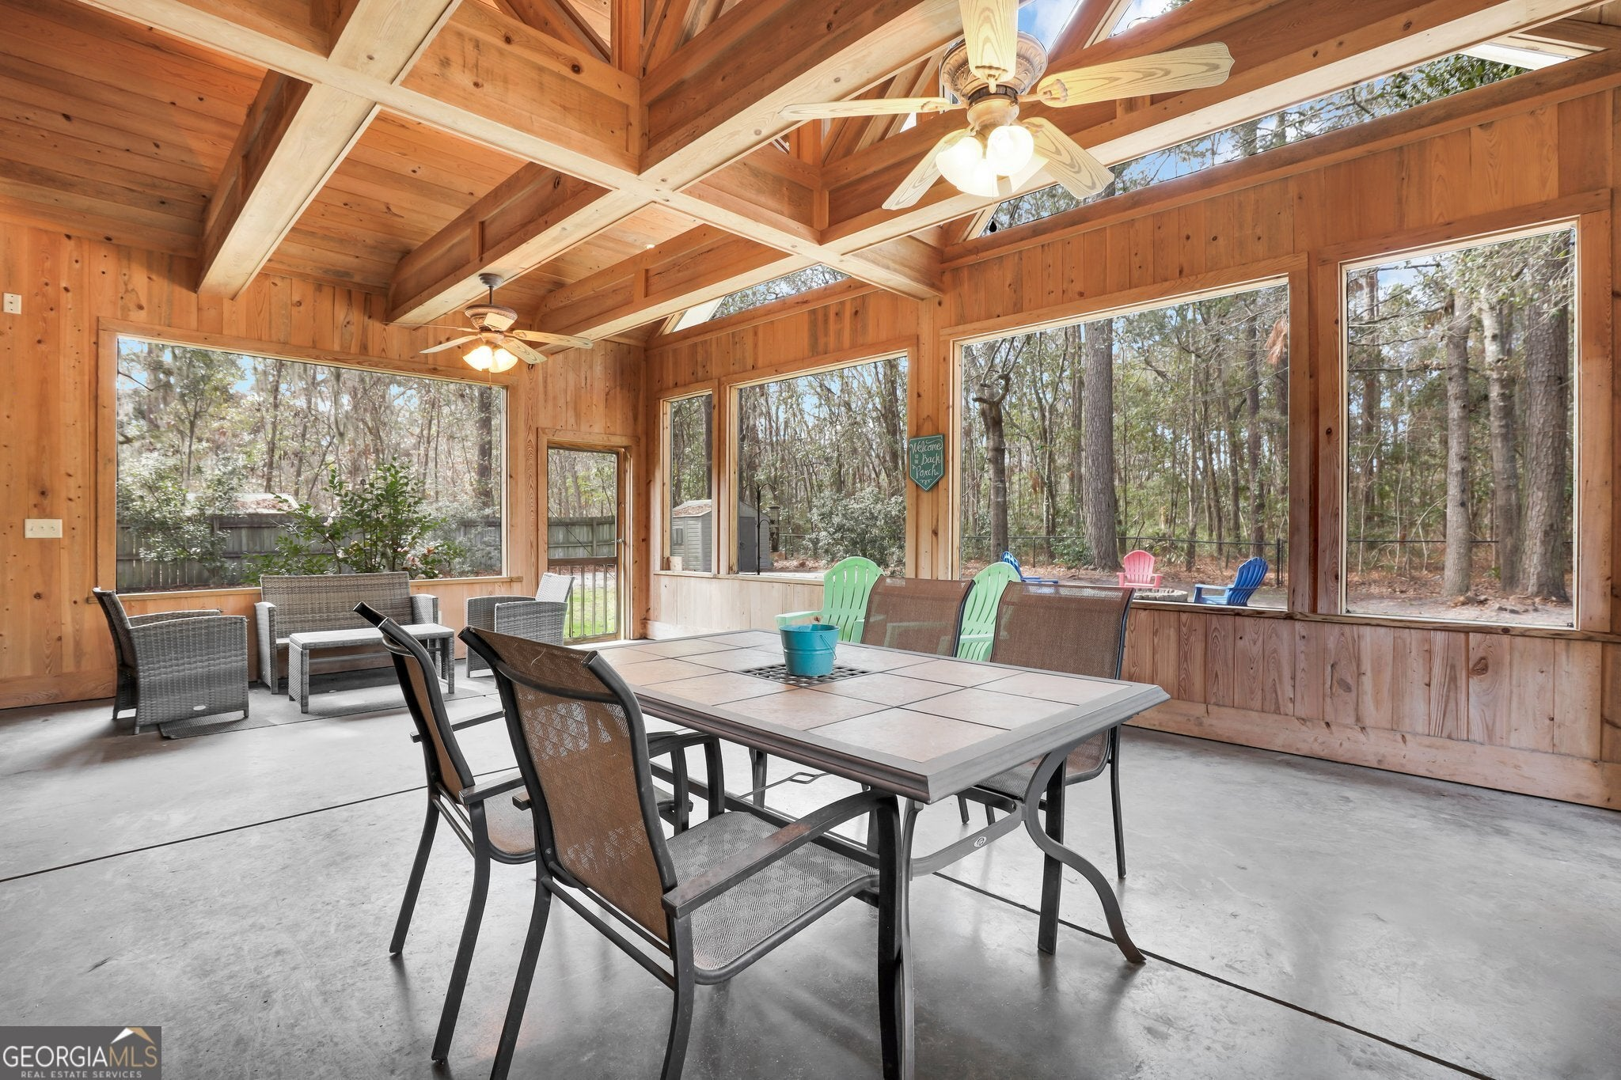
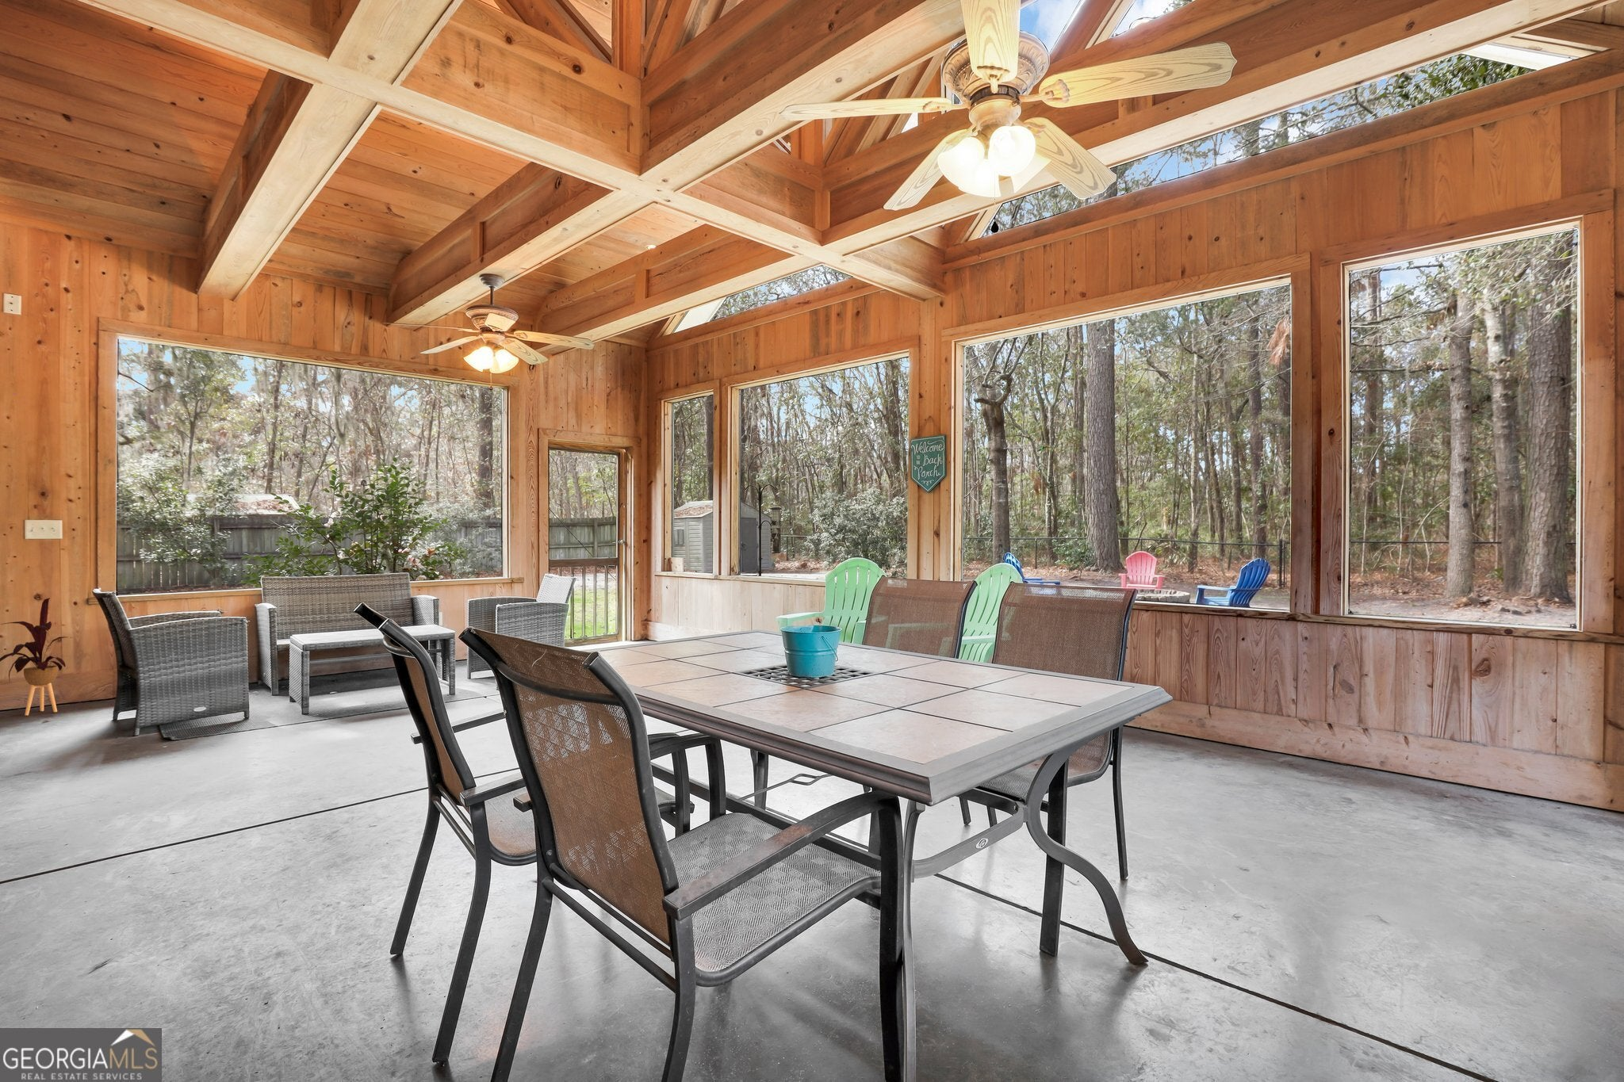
+ house plant [0,598,72,716]
